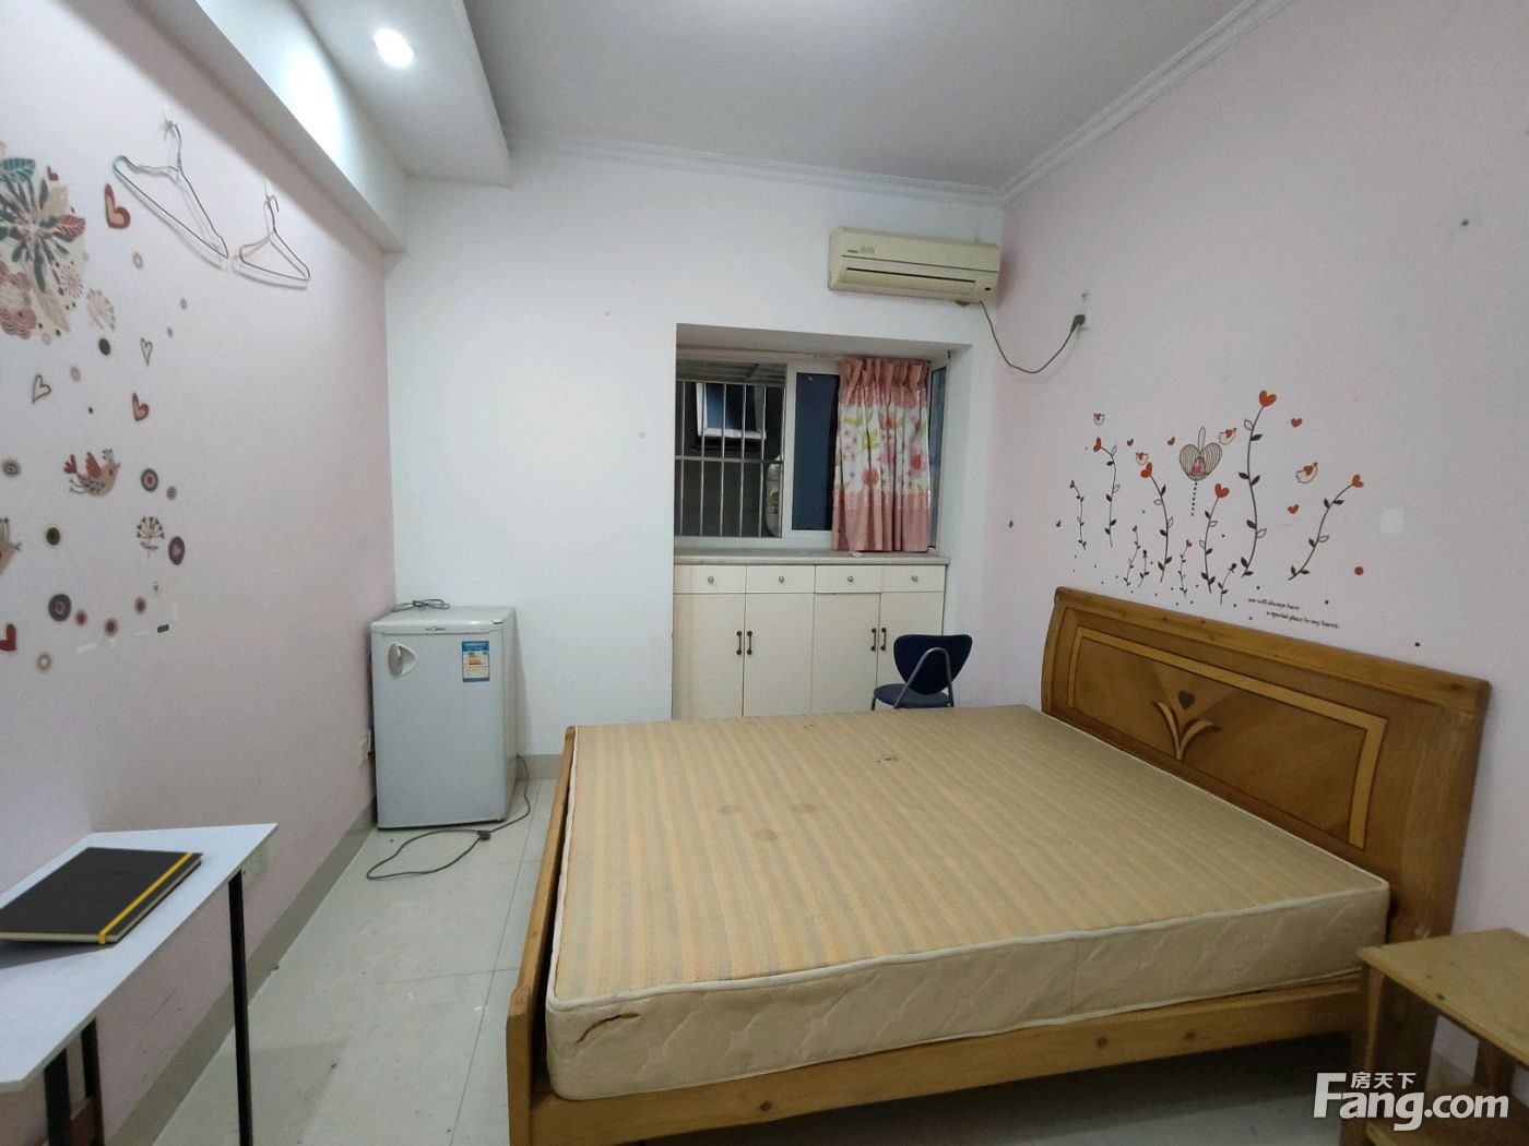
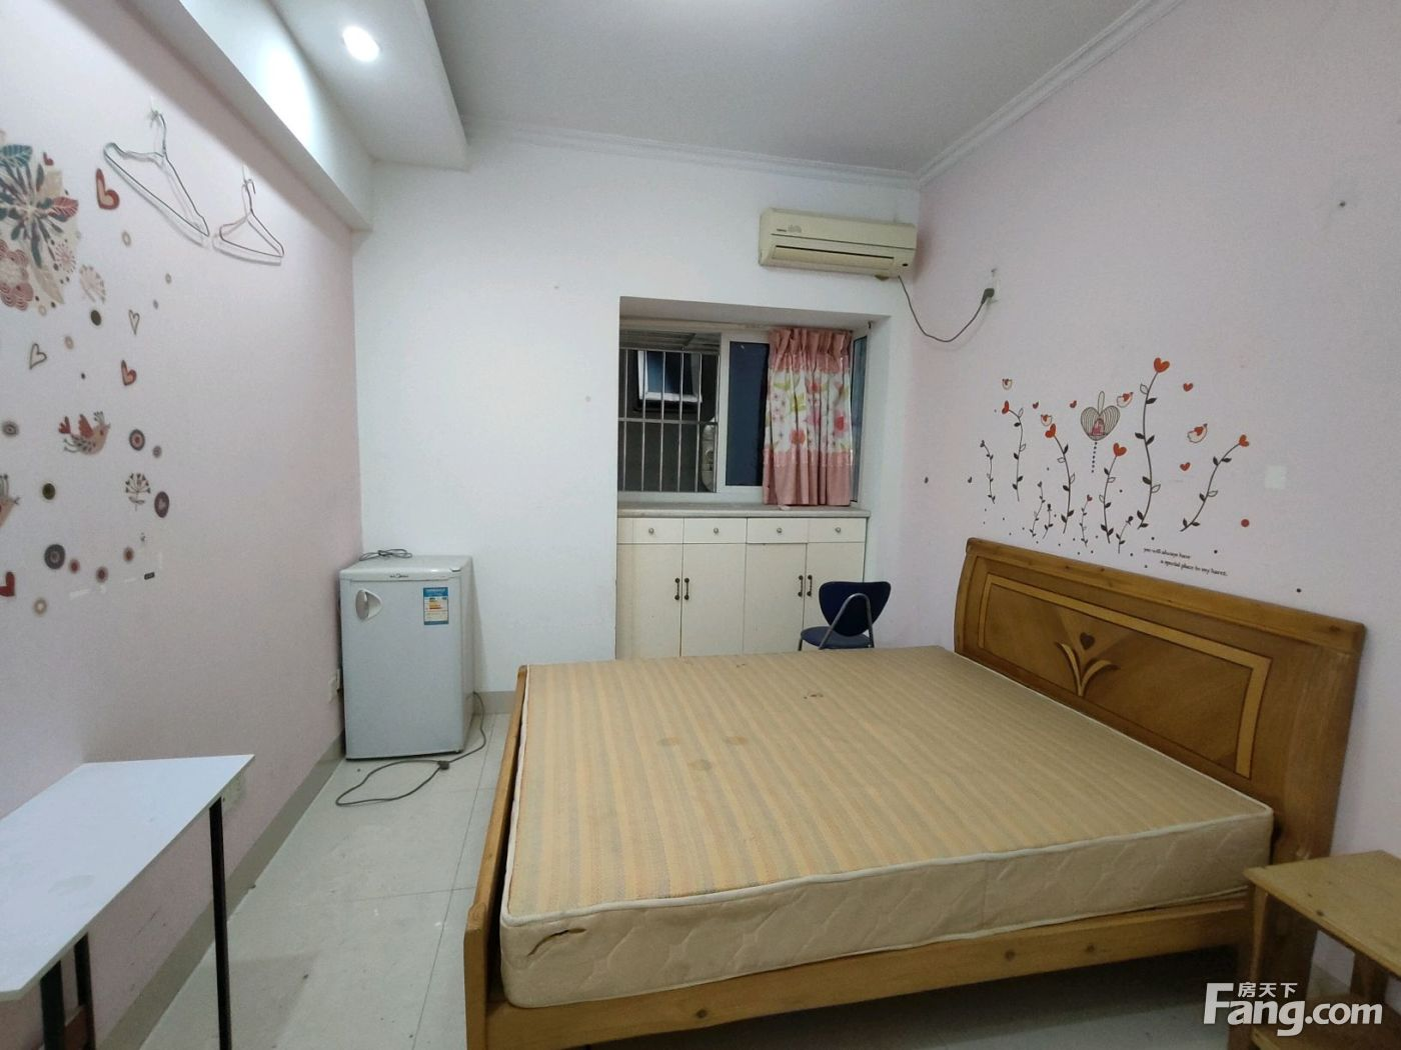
- notepad [0,846,205,945]
